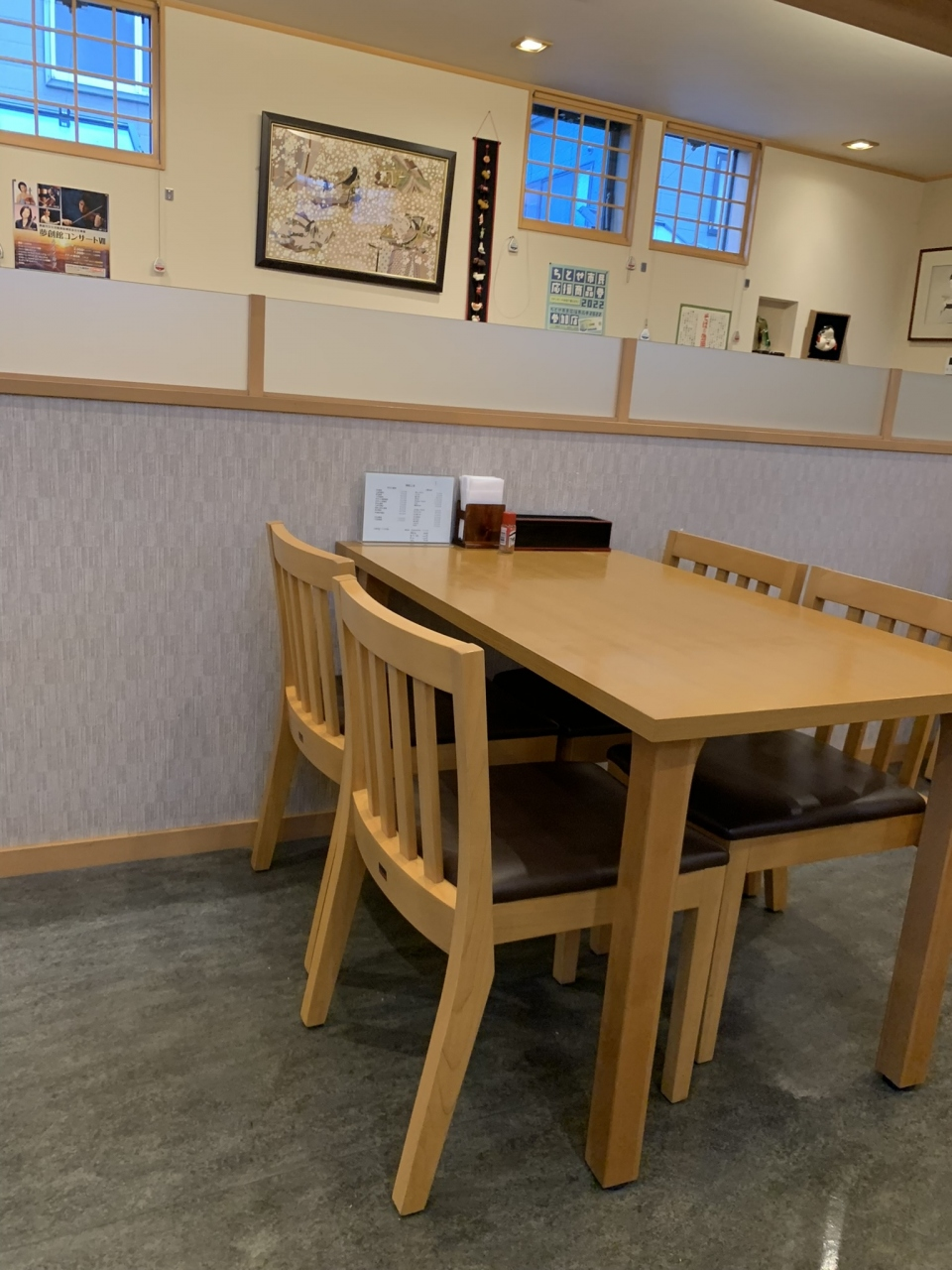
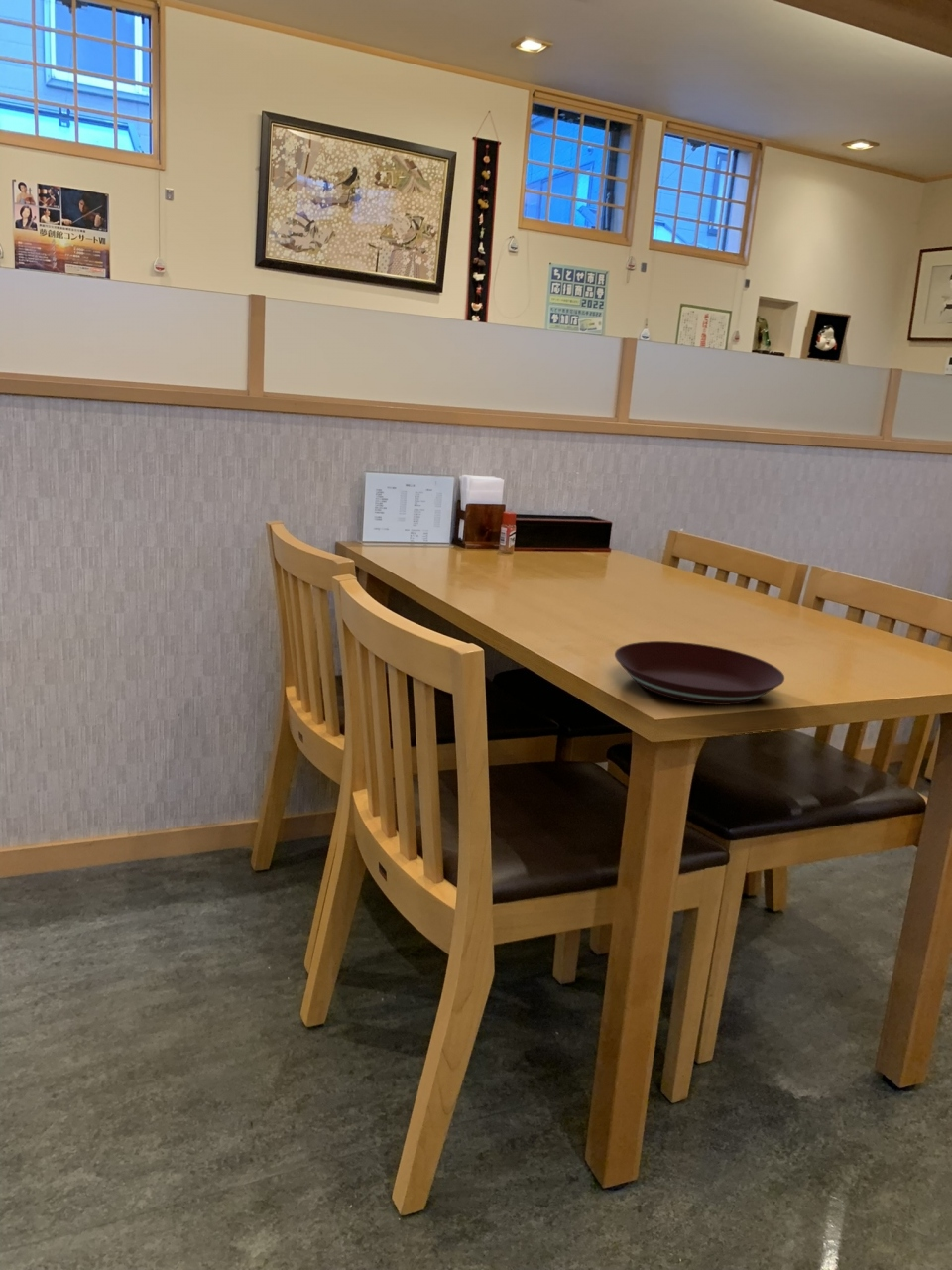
+ plate [614,640,785,706]
